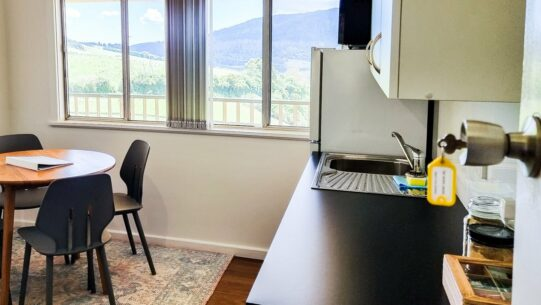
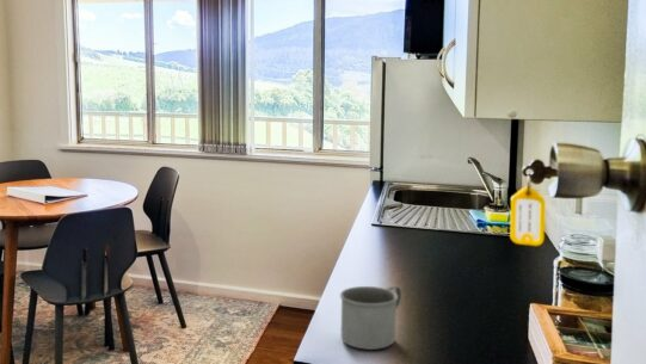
+ mug [339,284,402,351]
